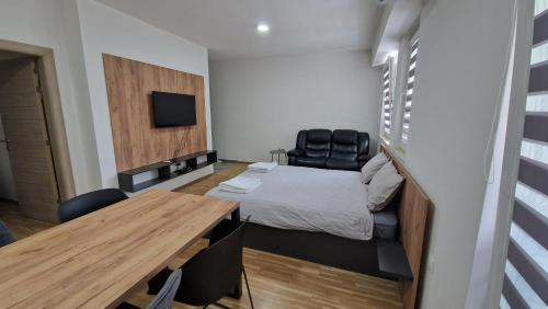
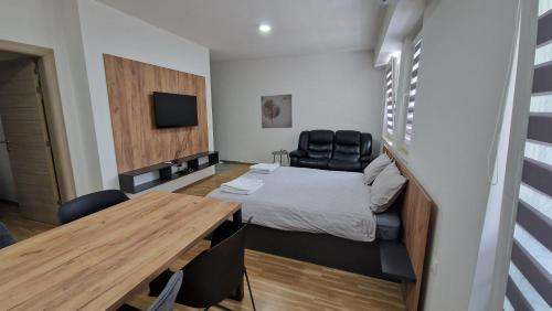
+ wall art [259,94,294,129]
